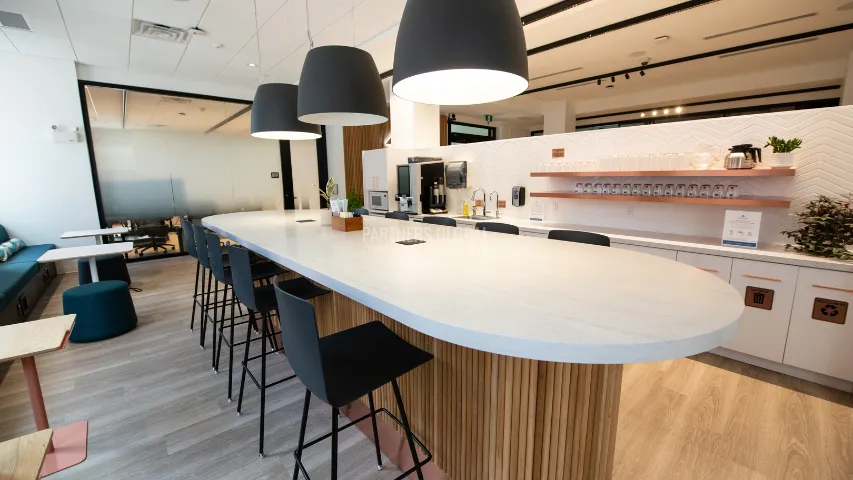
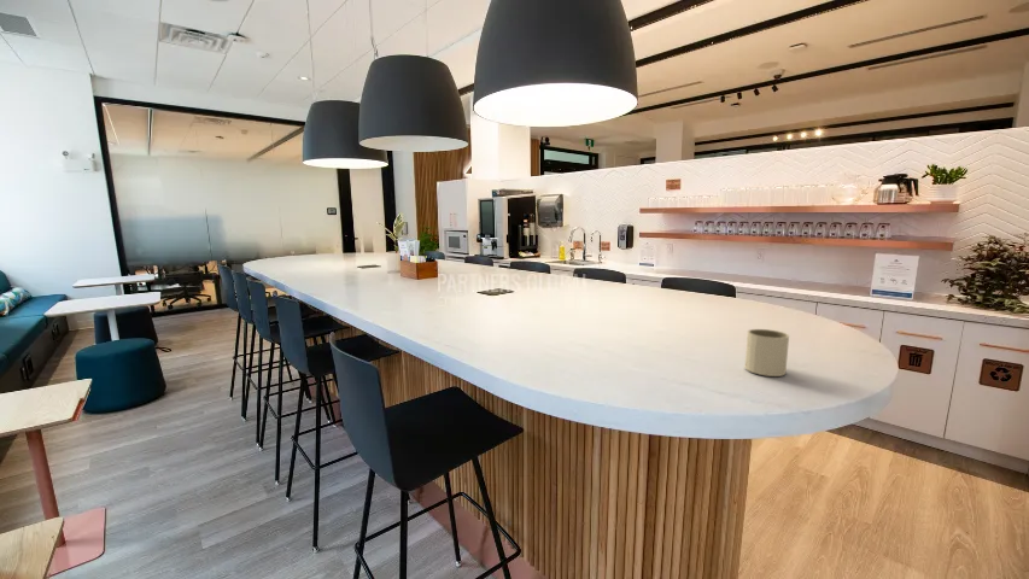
+ mug [743,328,790,378]
